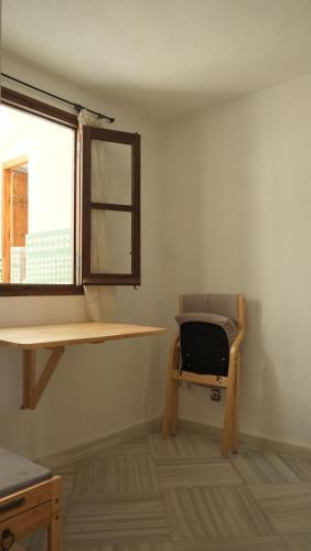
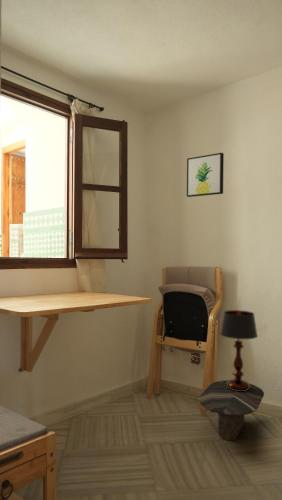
+ side table [198,379,265,441]
+ table lamp [219,309,259,391]
+ wall art [186,152,225,198]
